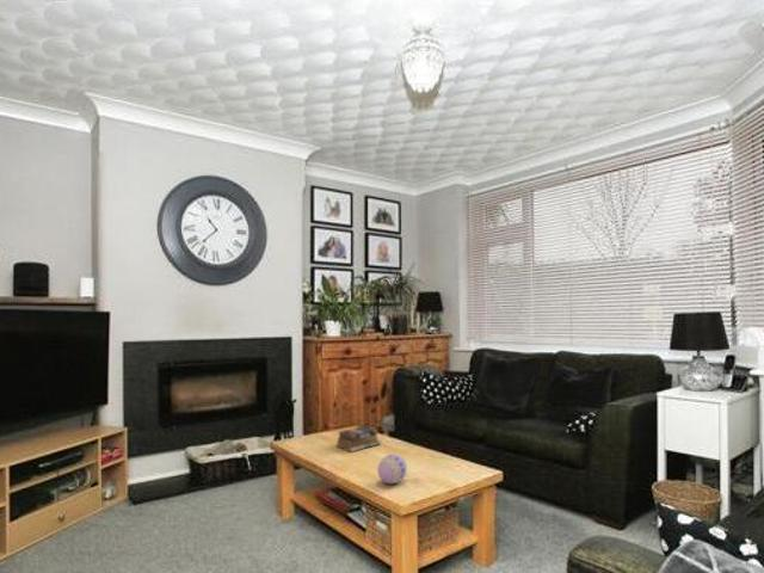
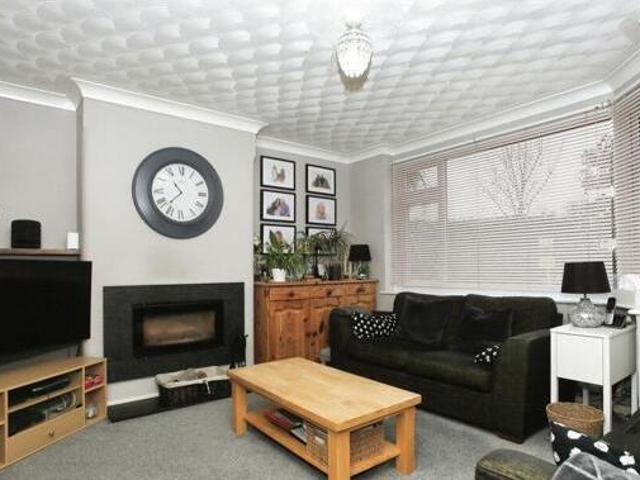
- decorative egg [376,454,408,485]
- books [335,425,382,454]
